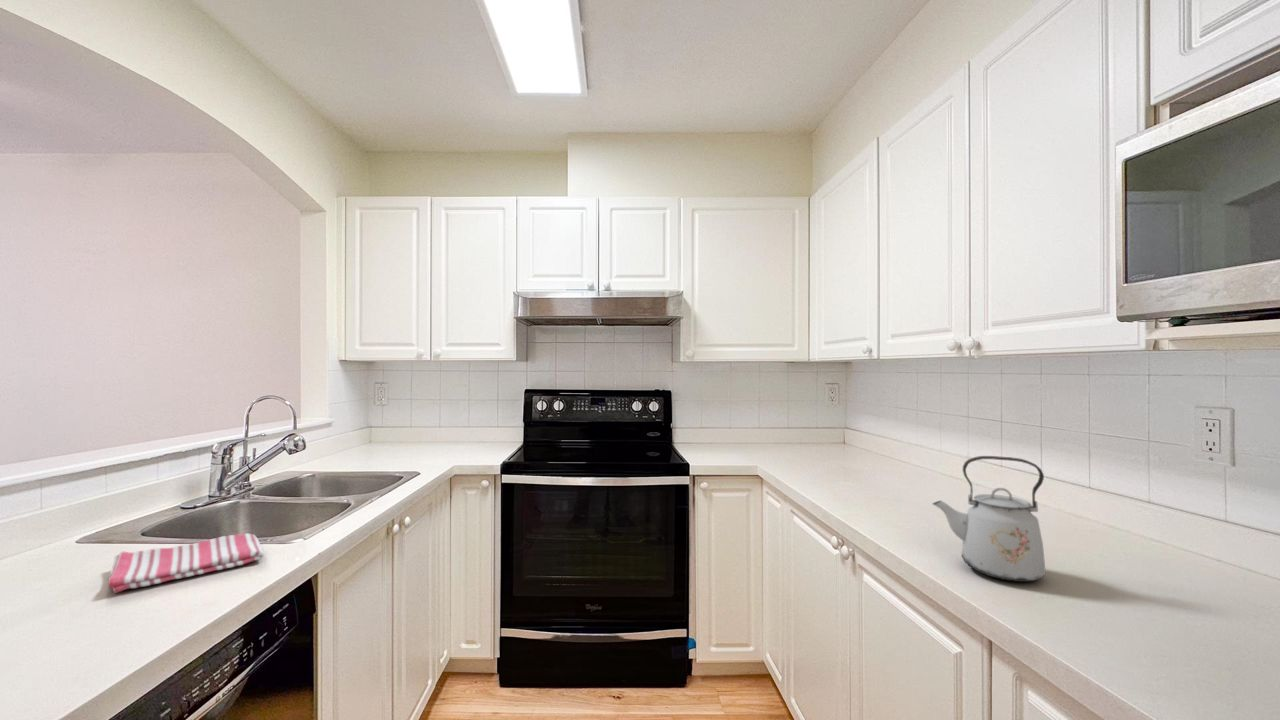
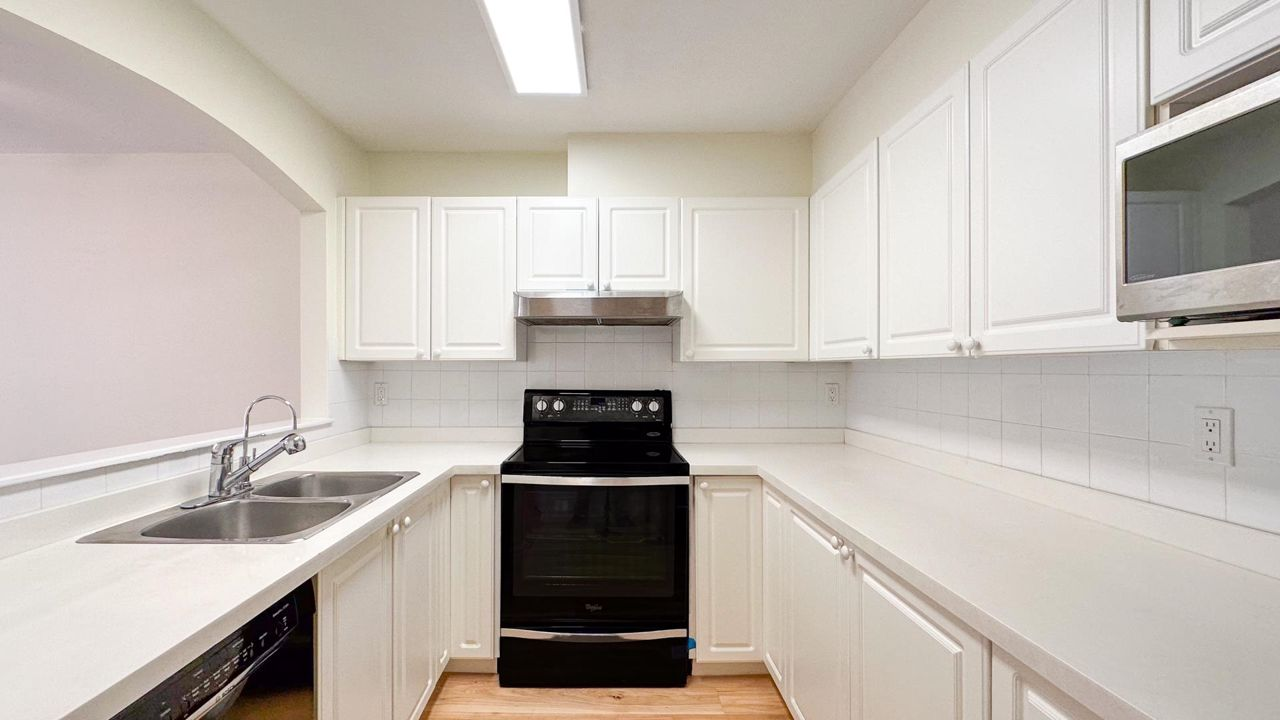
- kettle [932,455,1047,583]
- dish towel [107,533,265,594]
